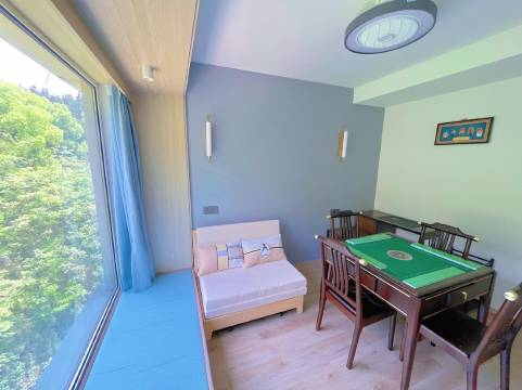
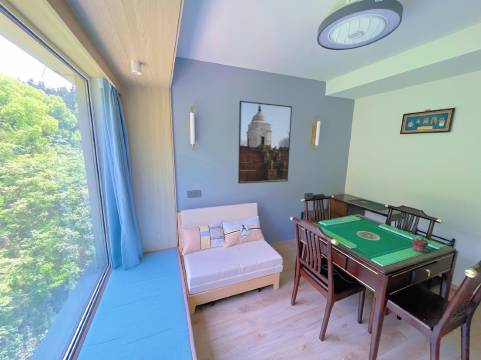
+ potted succulent [411,235,429,253]
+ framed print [237,100,293,185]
